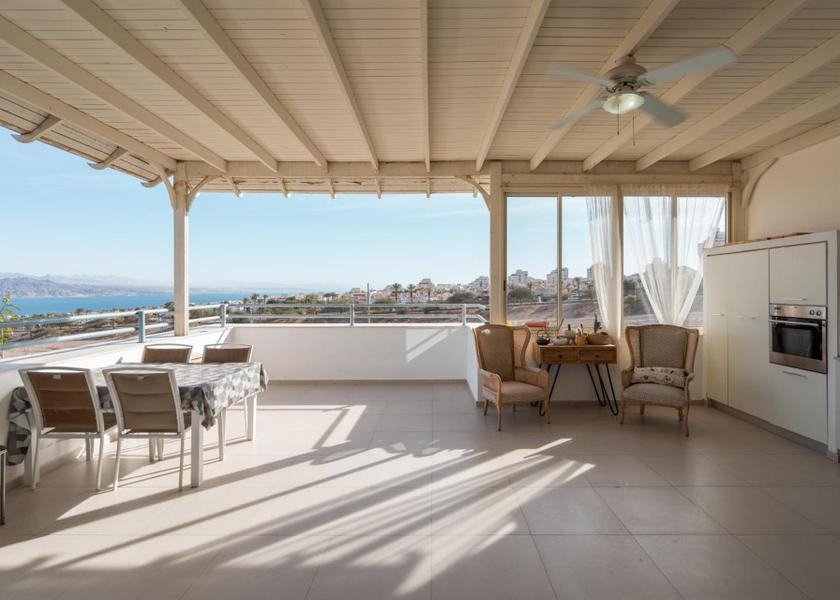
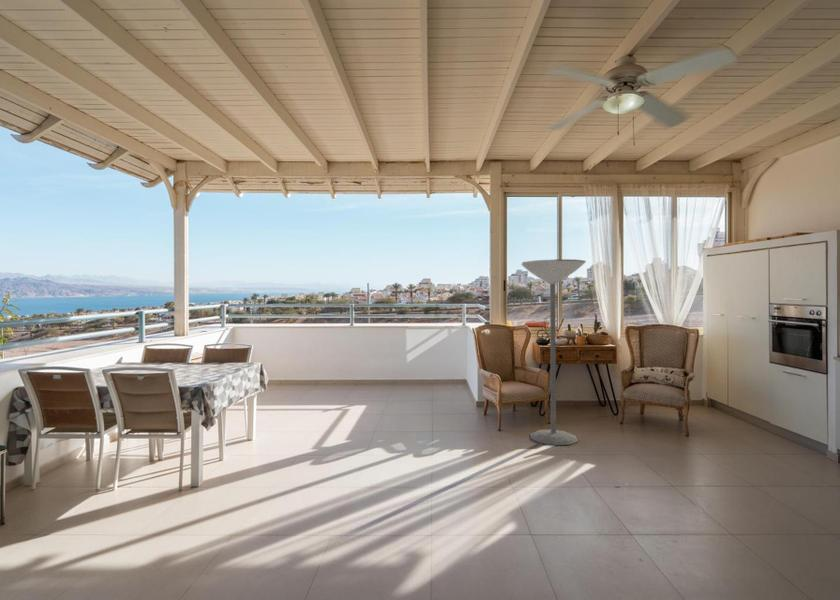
+ floor lamp [521,258,587,446]
